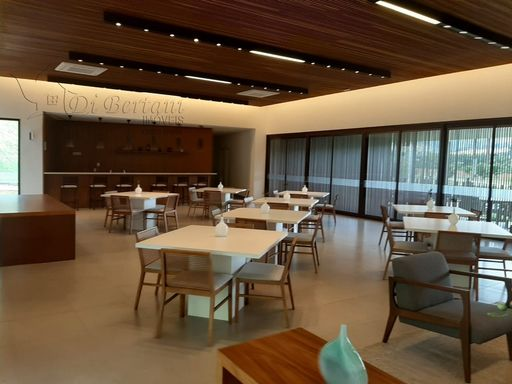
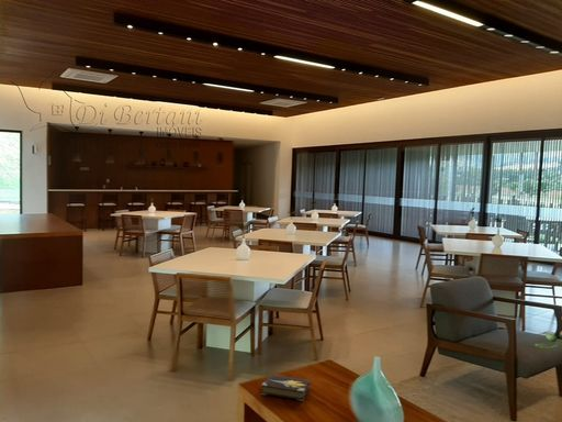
+ hardback book [260,374,311,402]
